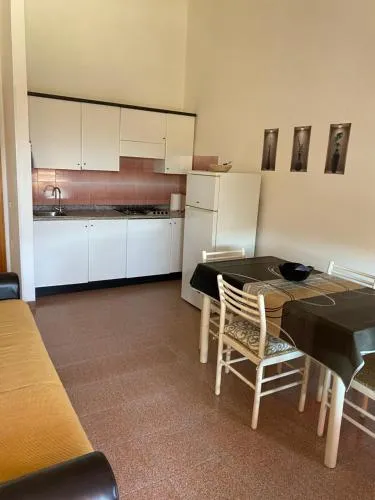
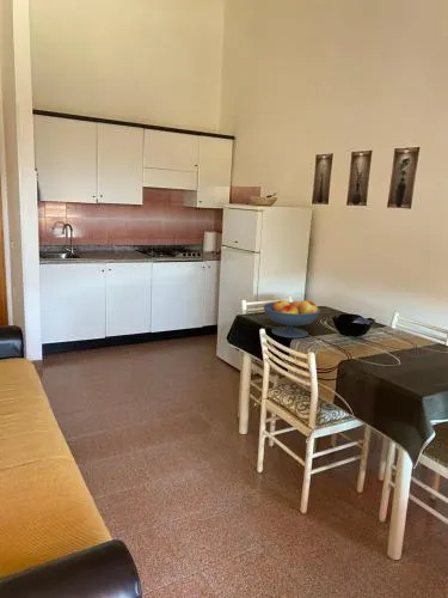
+ fruit bowl [262,299,321,338]
